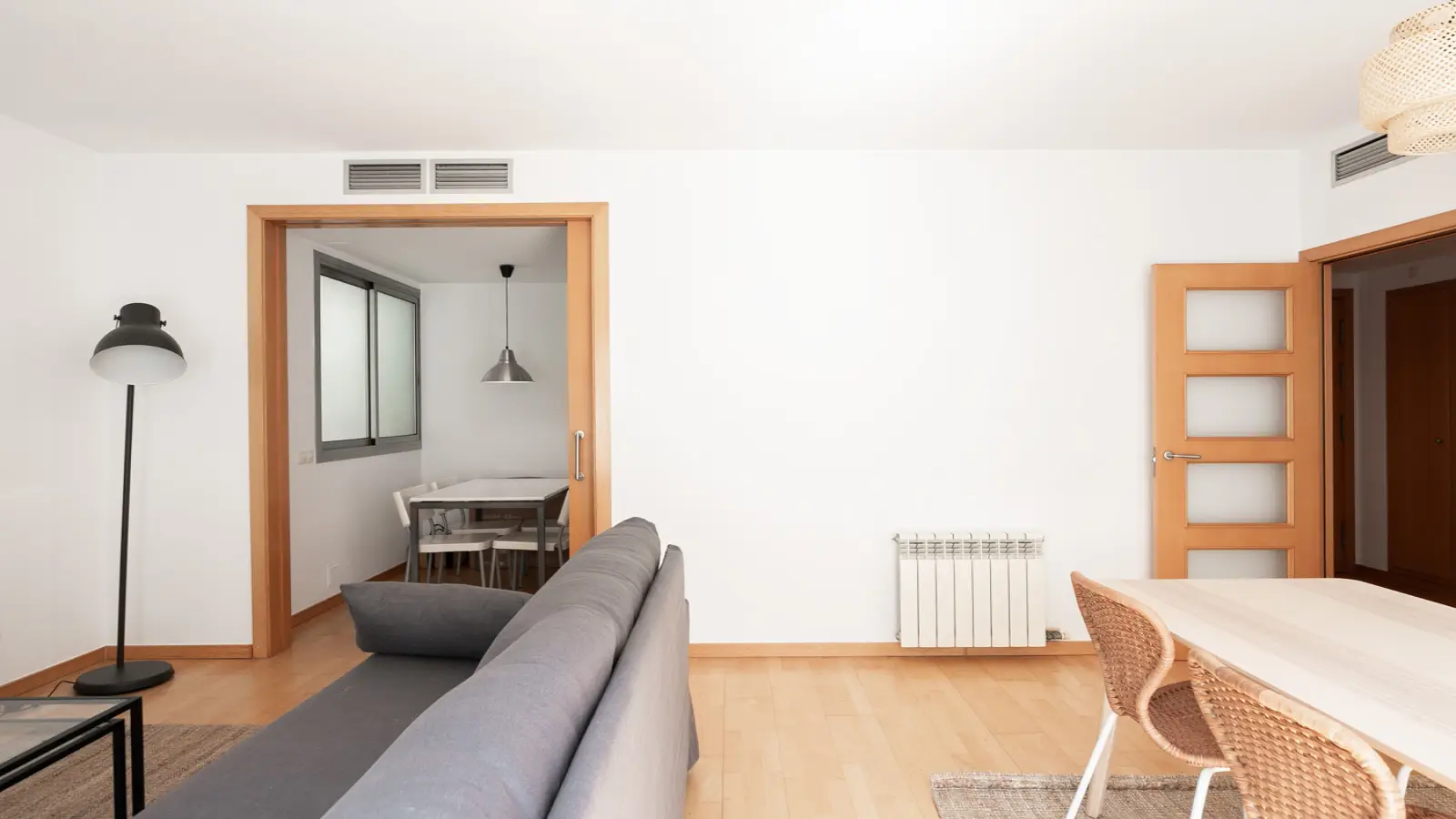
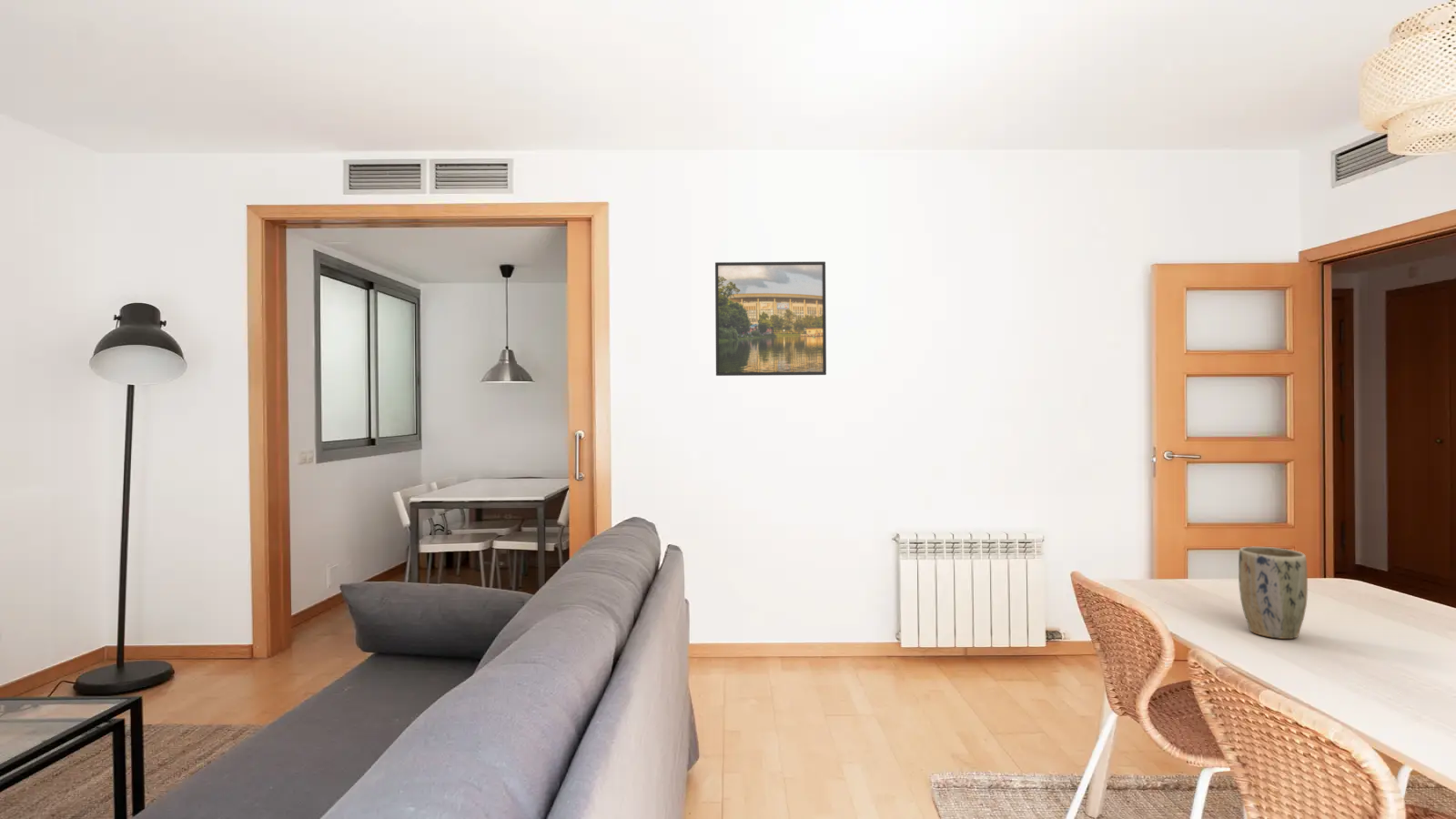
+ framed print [714,261,827,377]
+ plant pot [1238,546,1309,640]
